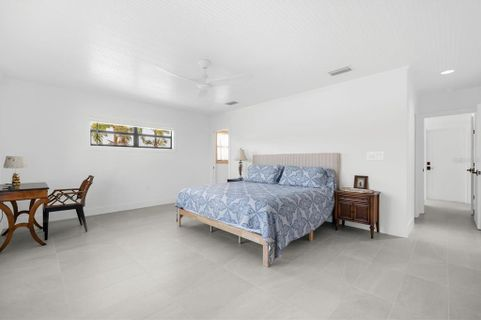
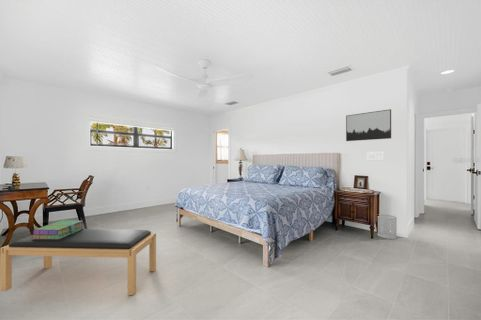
+ wall art [345,108,392,142]
+ bench [0,228,157,296]
+ stack of books [31,220,85,239]
+ wastebasket [376,213,398,240]
